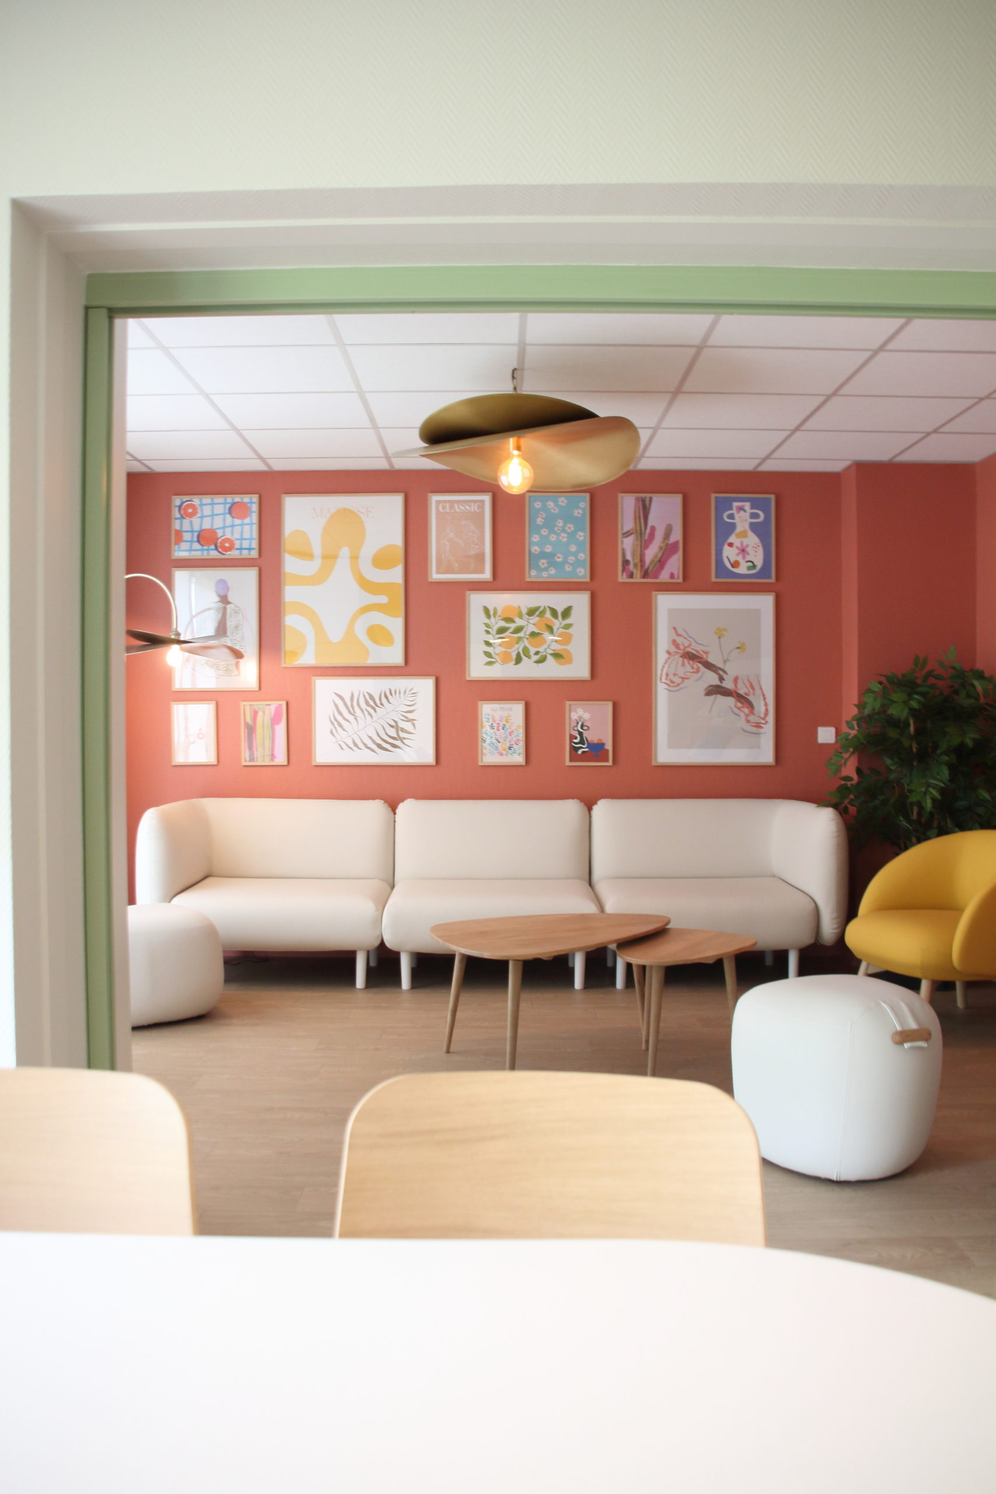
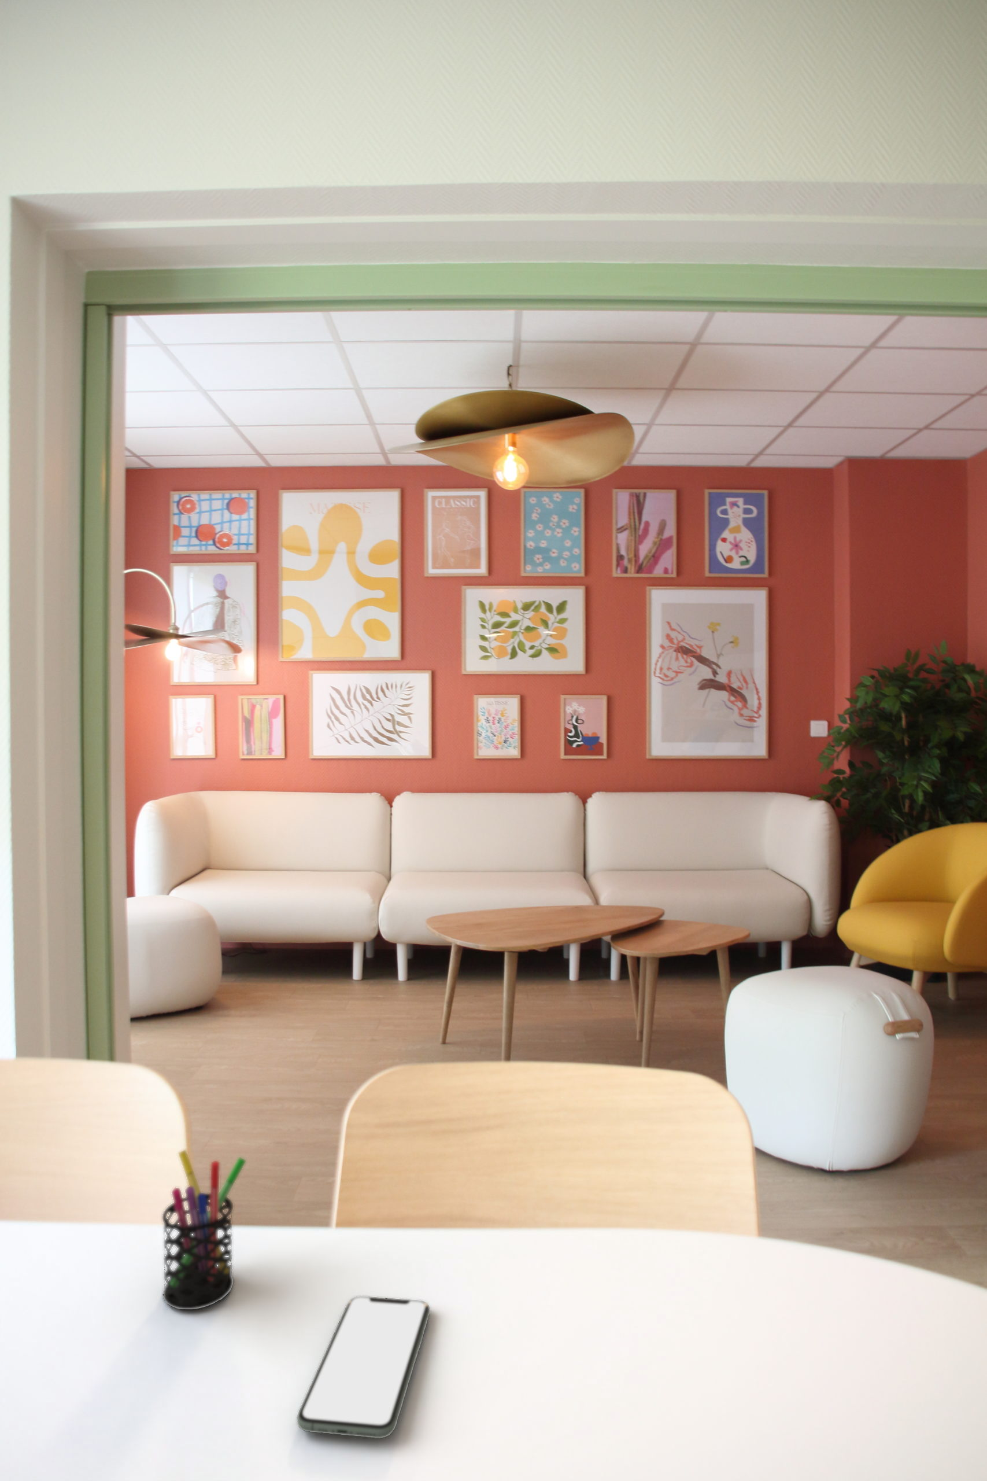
+ smartphone [296,1296,431,1439]
+ pen holder [162,1149,247,1310]
